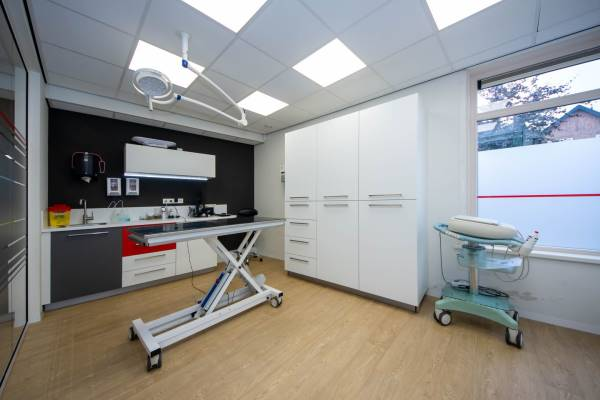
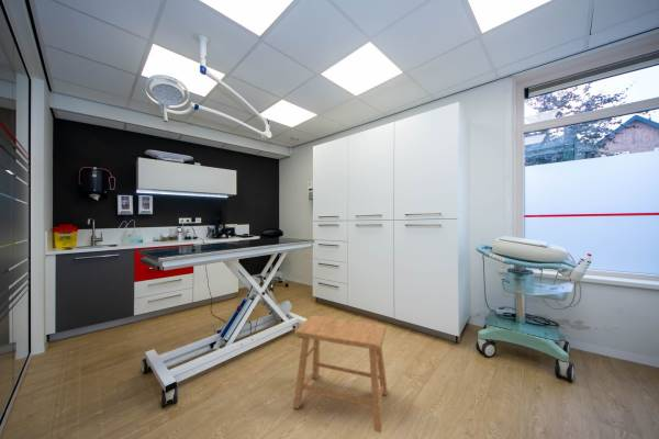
+ stool [292,315,389,434]
